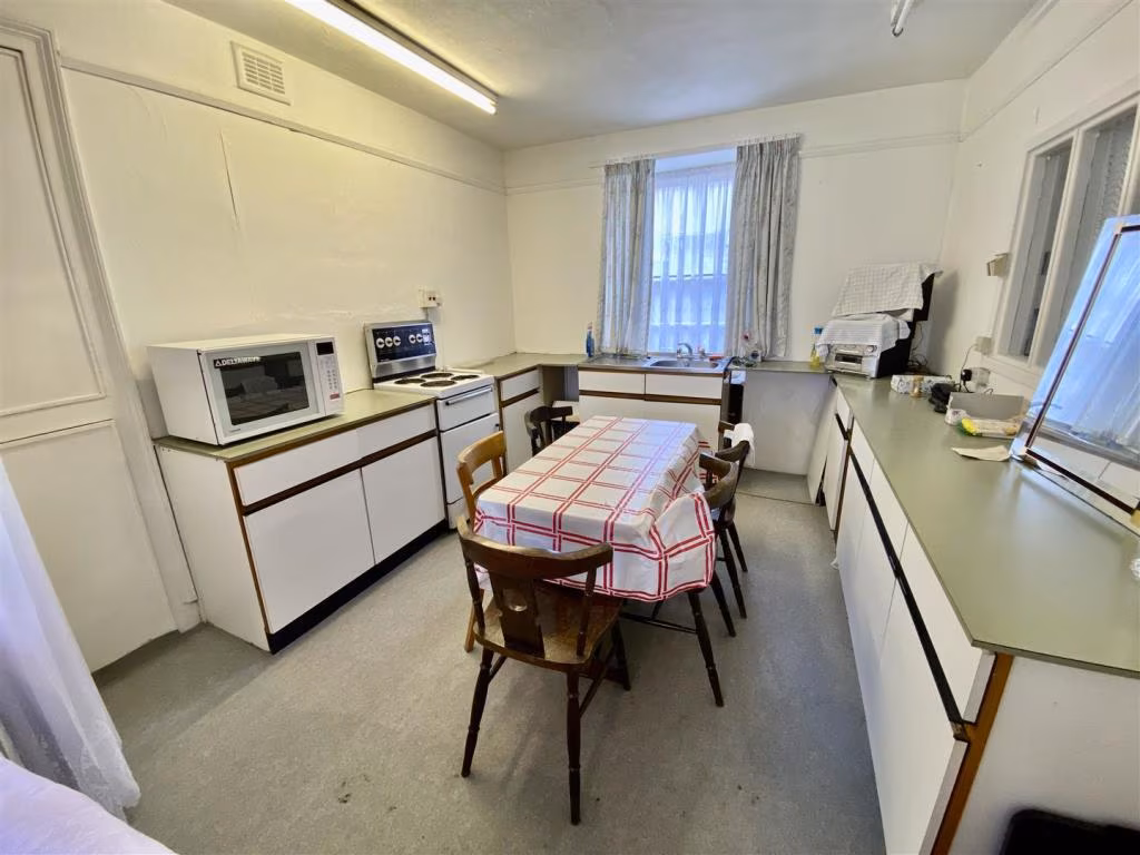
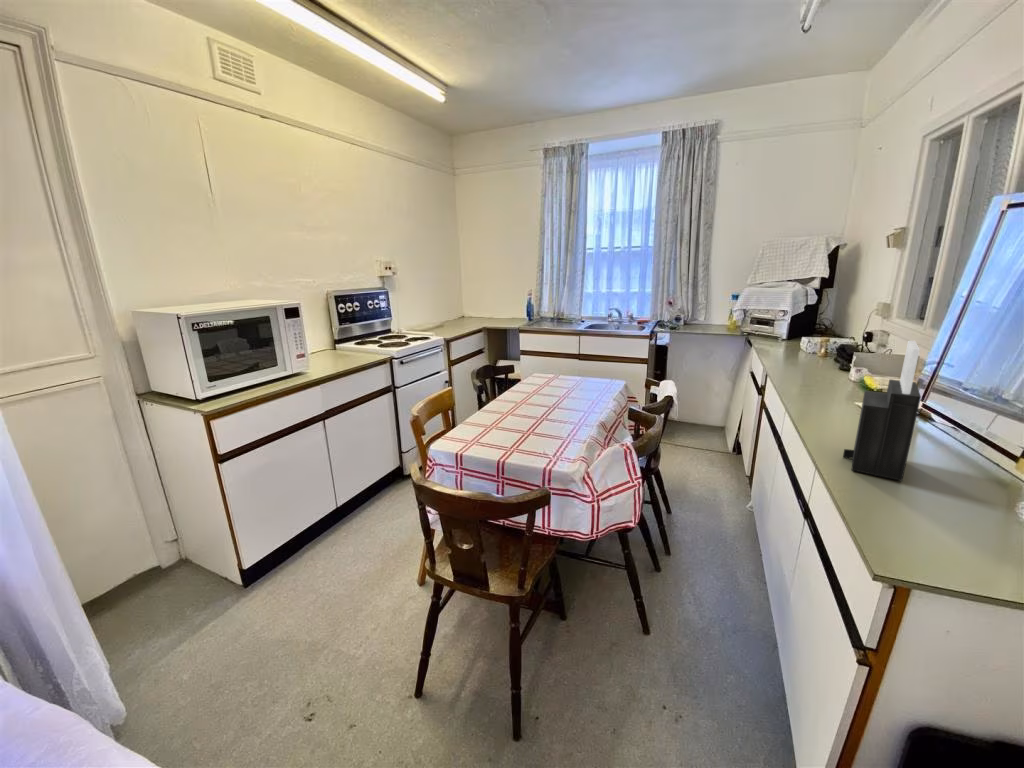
+ knife block [842,340,922,482]
